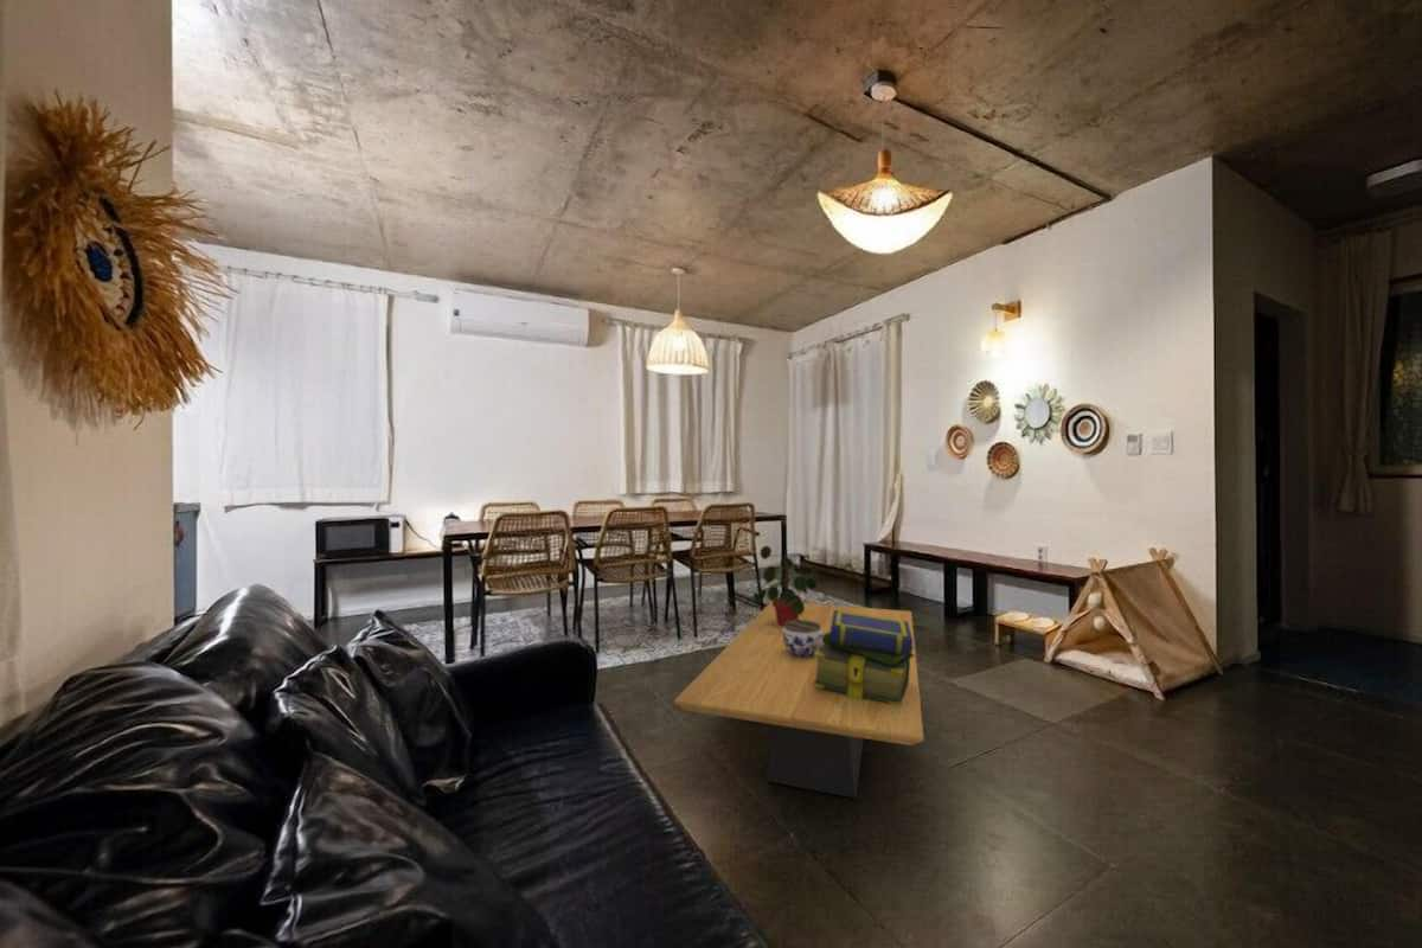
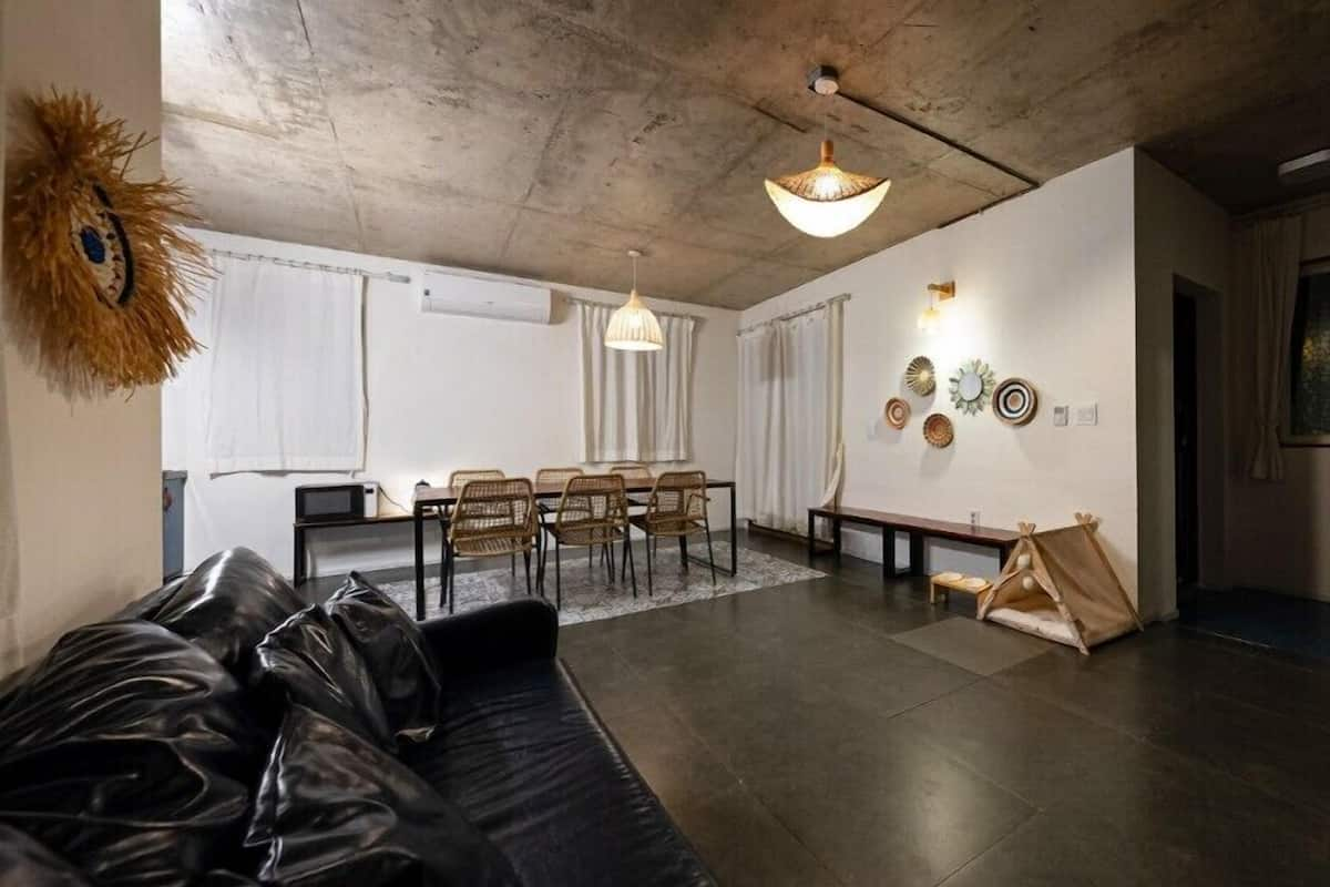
- stack of books [813,610,917,706]
- jar [782,620,822,658]
- potted plant [752,545,819,626]
- coffee table [673,601,925,799]
